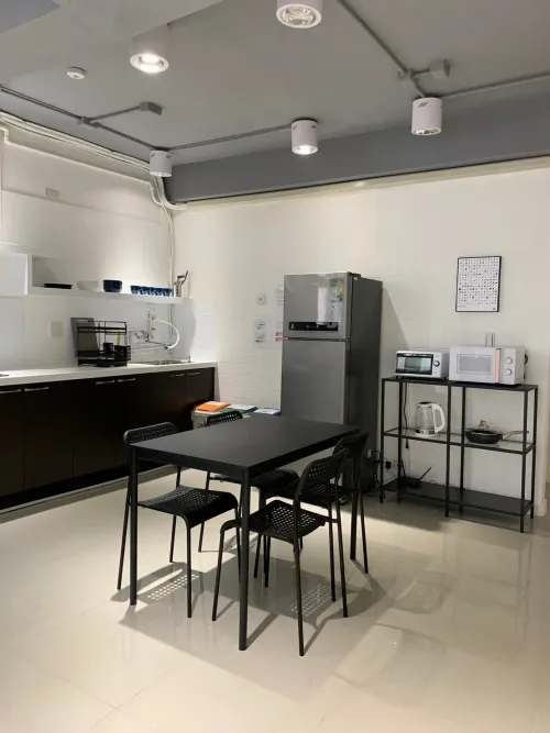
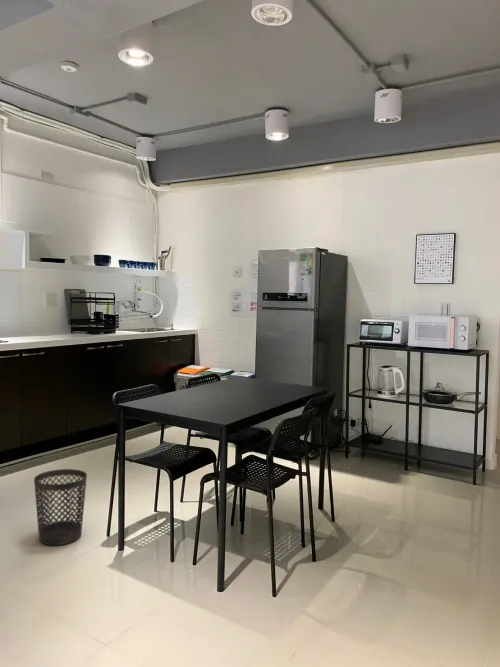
+ trash bin [33,468,88,546]
